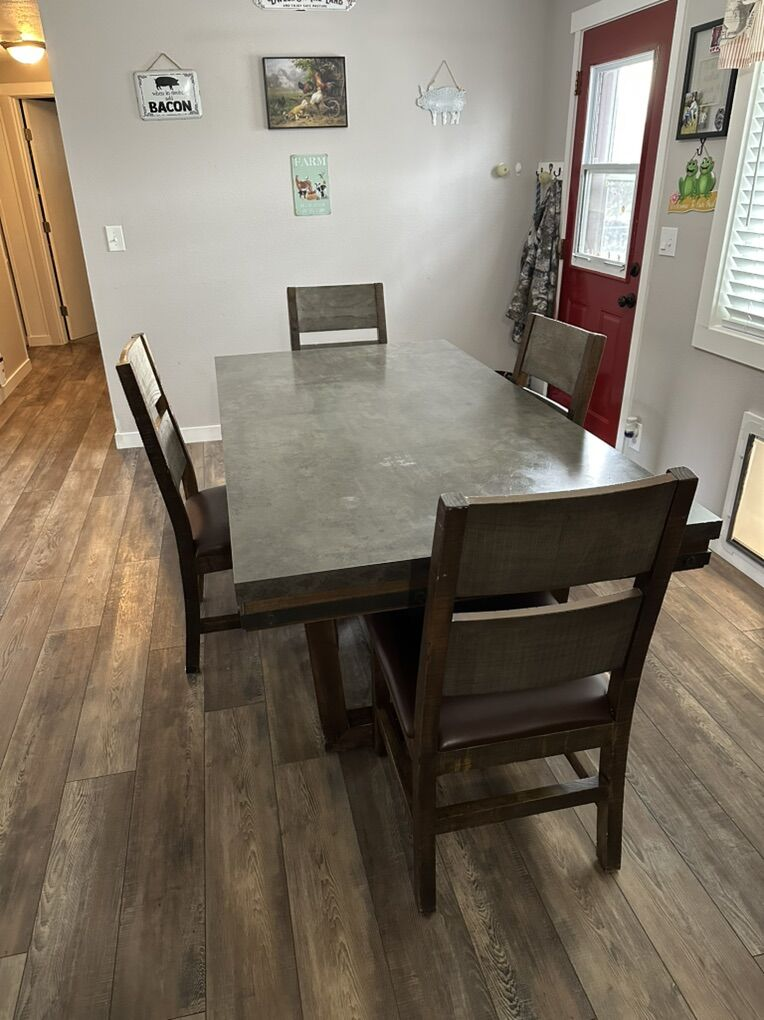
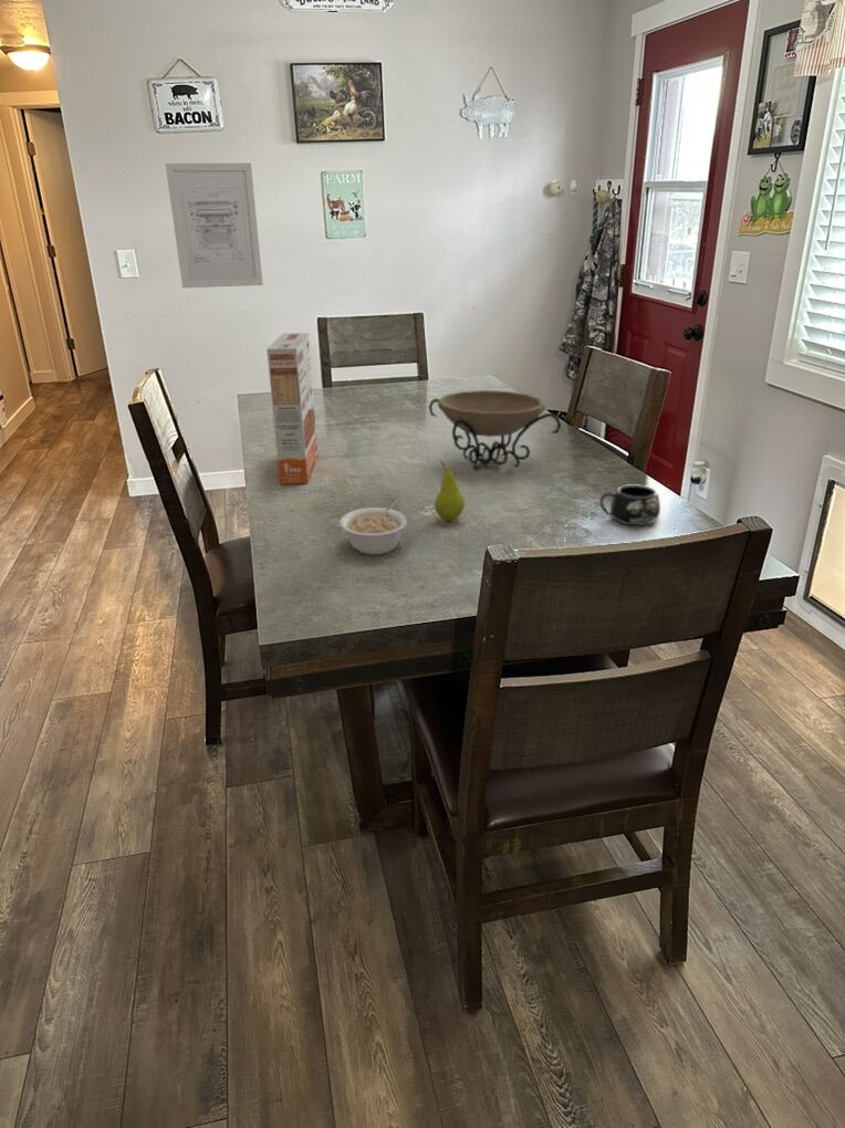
+ wall art [165,161,263,289]
+ cereal box [265,332,320,485]
+ mug [598,483,661,526]
+ decorative bowl [428,389,562,472]
+ fruit [434,459,466,522]
+ legume [338,498,408,556]
